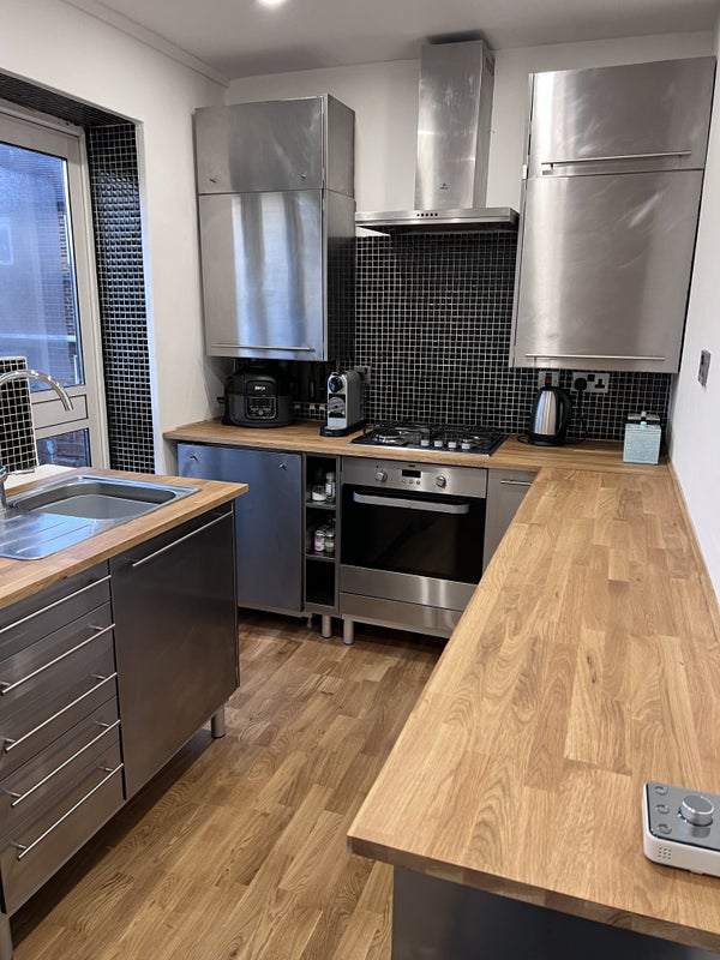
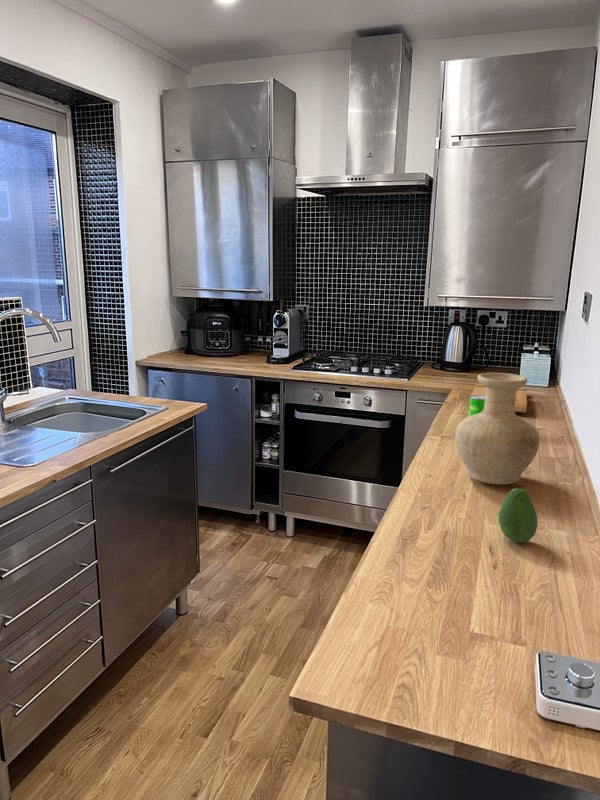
+ beverage can [468,395,485,417]
+ vase [454,372,541,486]
+ fruit [497,488,539,544]
+ cutting board [469,383,528,414]
